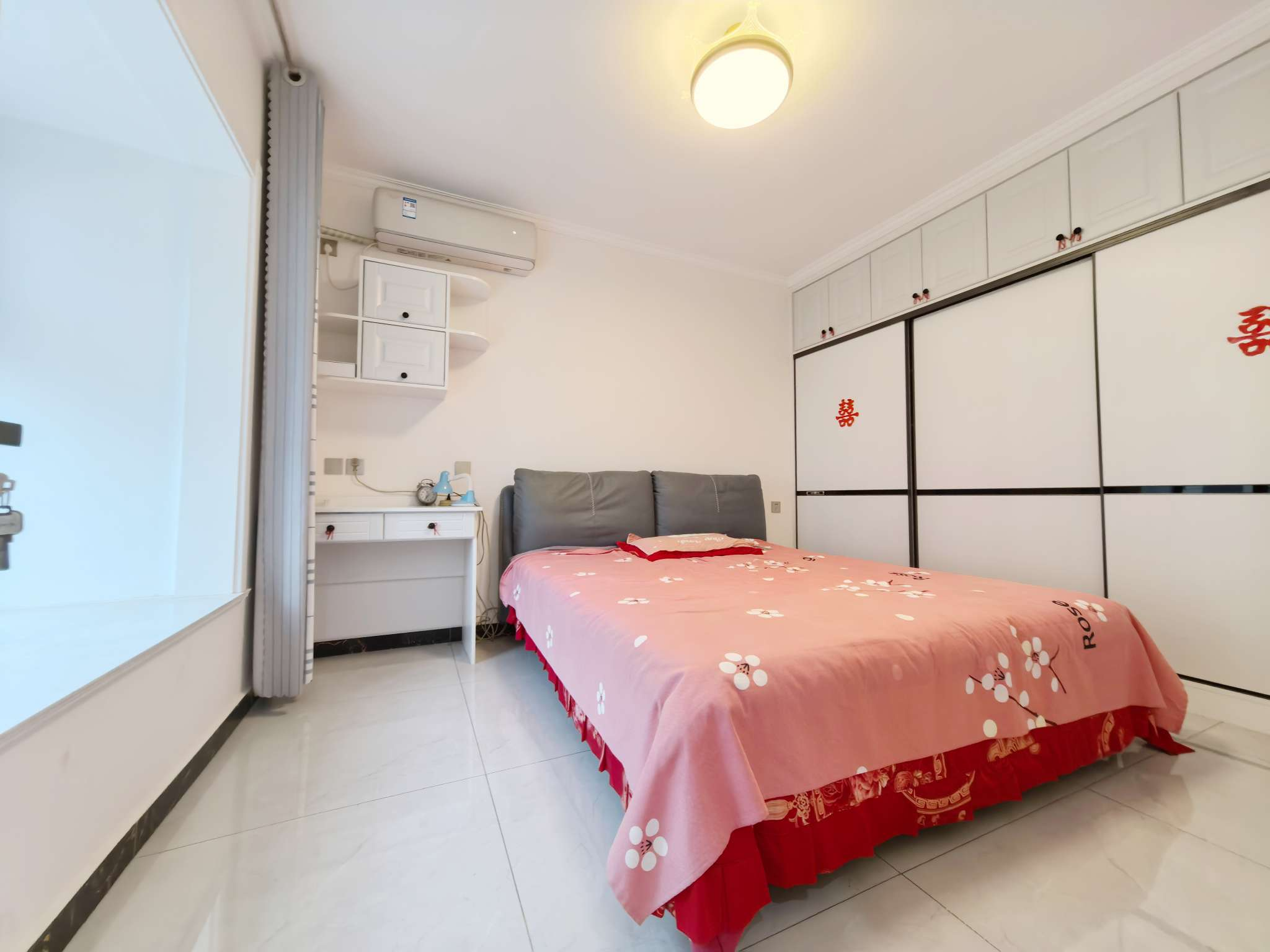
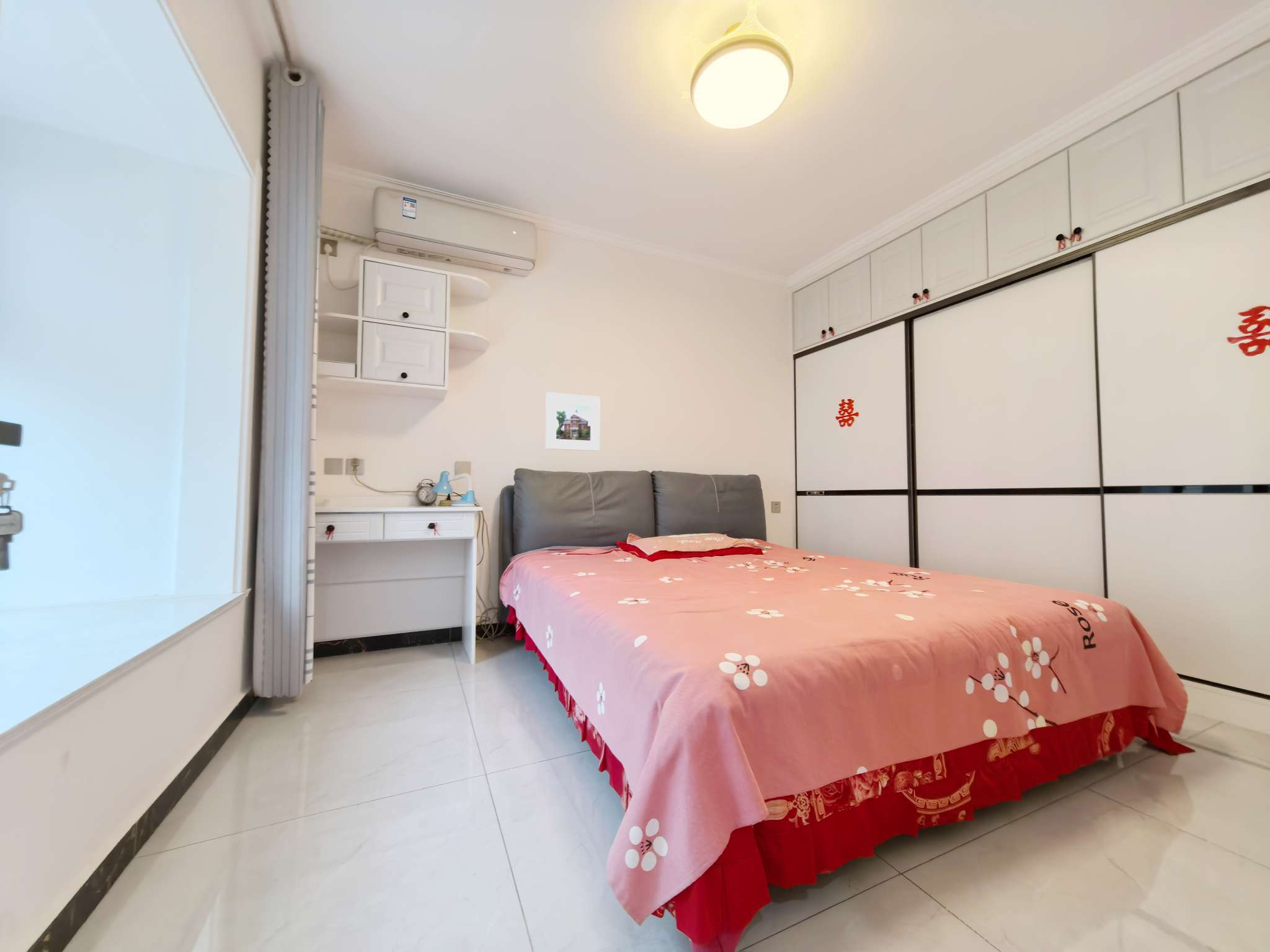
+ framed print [545,392,601,451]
